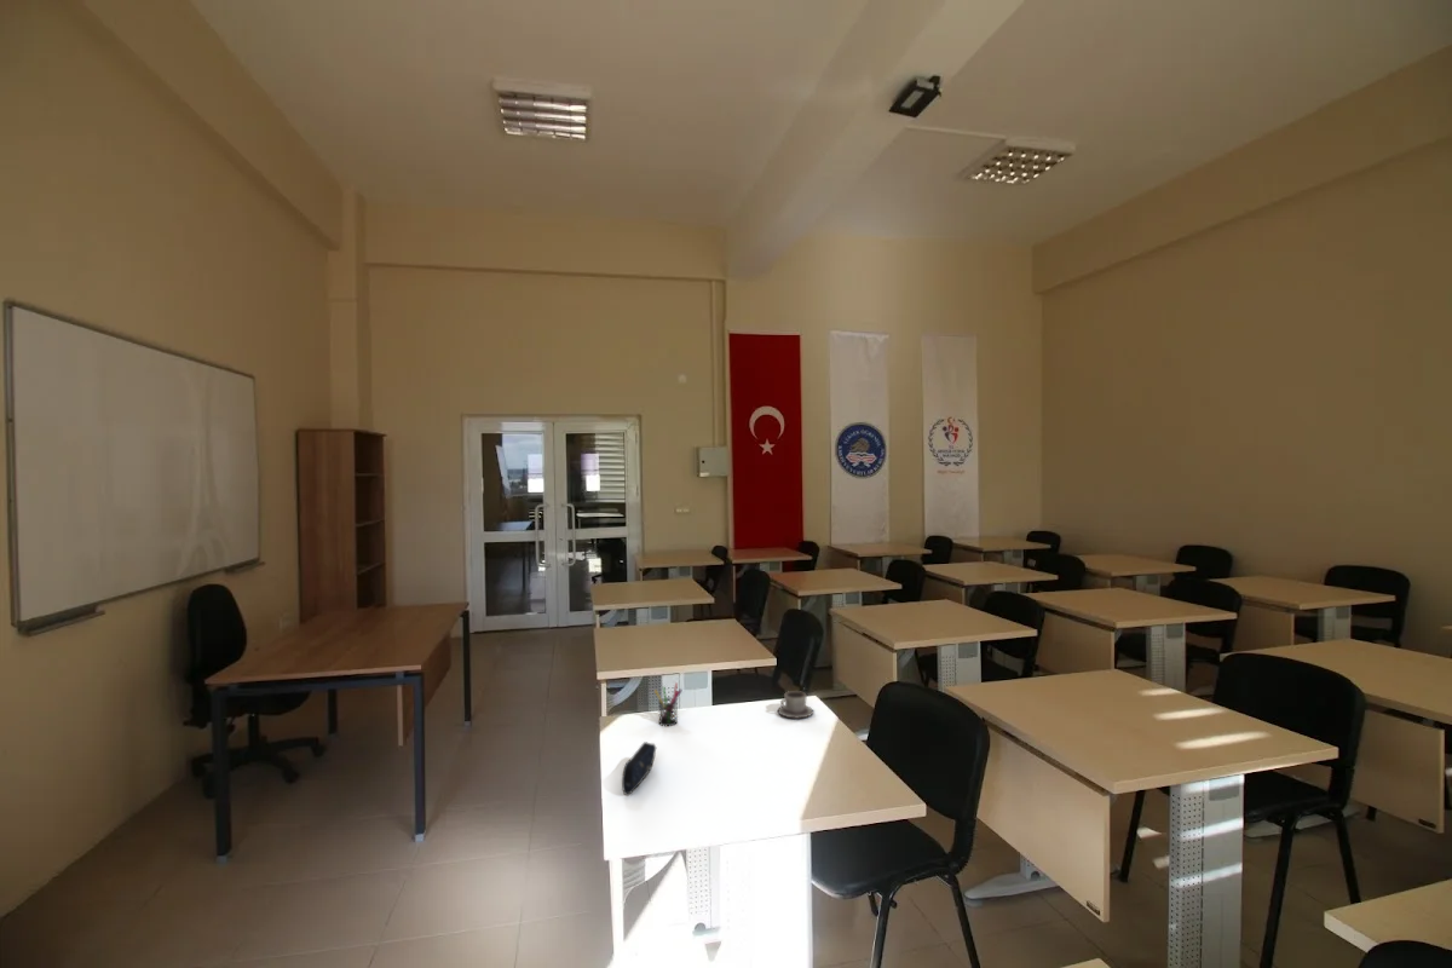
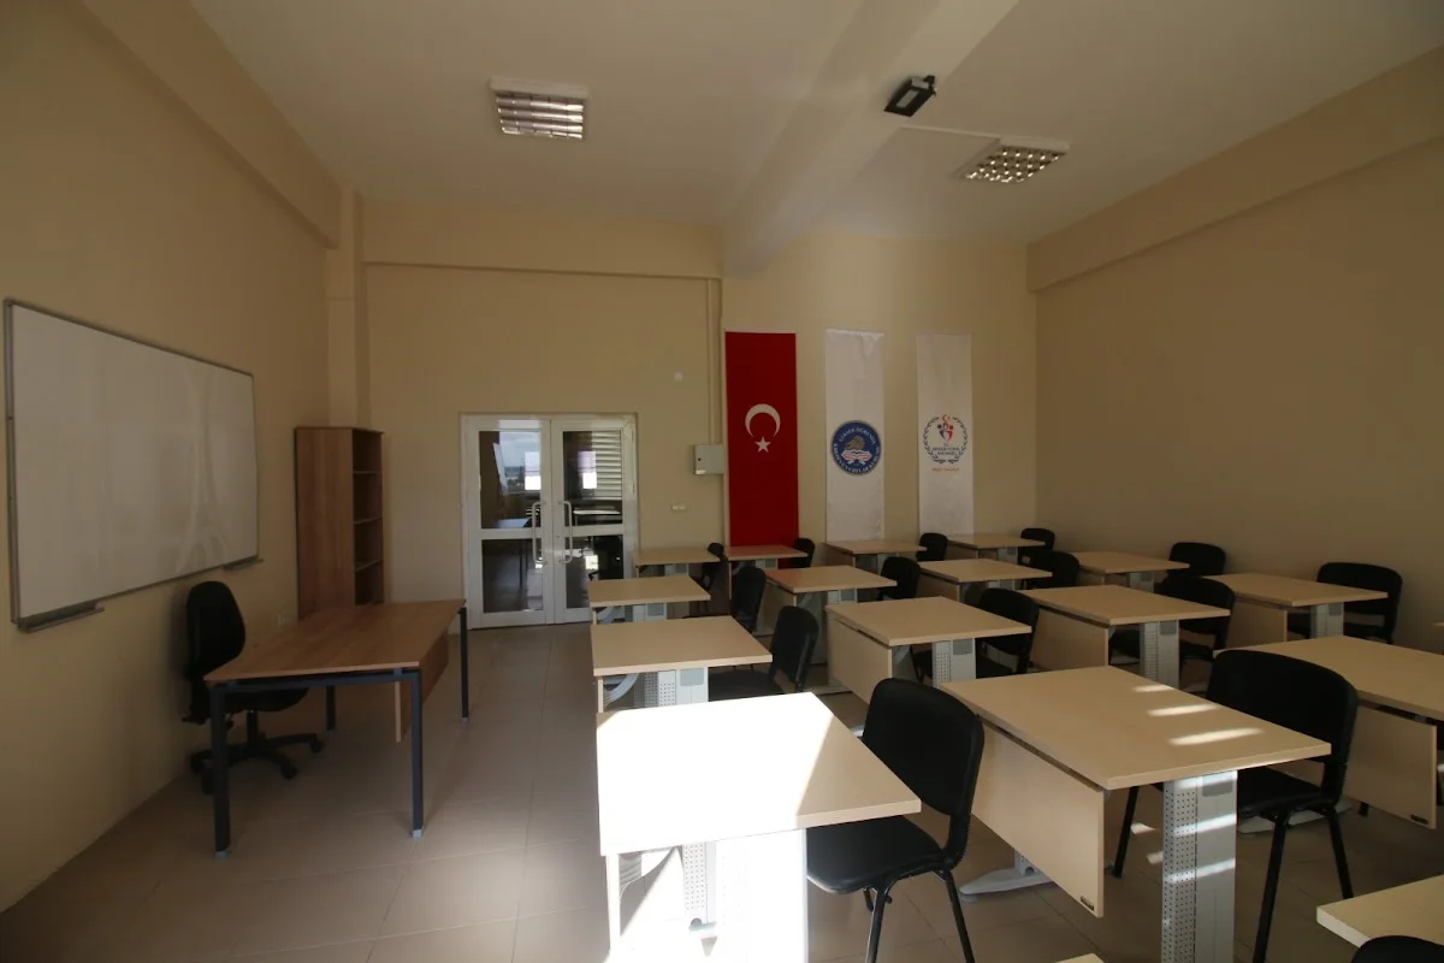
- pencil case [621,741,657,796]
- cup [777,690,816,720]
- pen holder [653,681,684,727]
